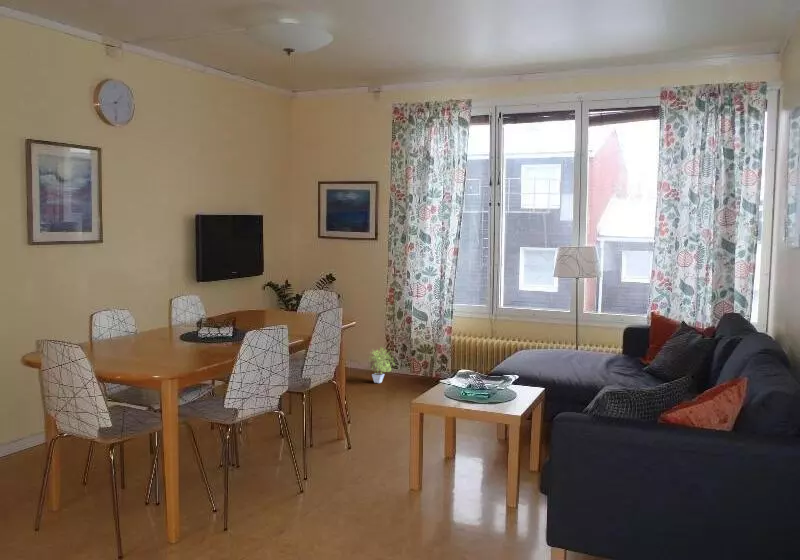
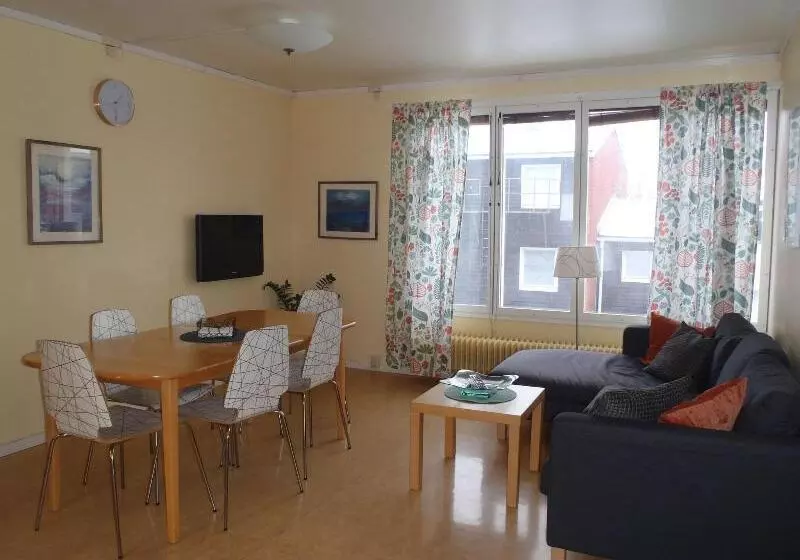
- potted plant [368,347,396,384]
